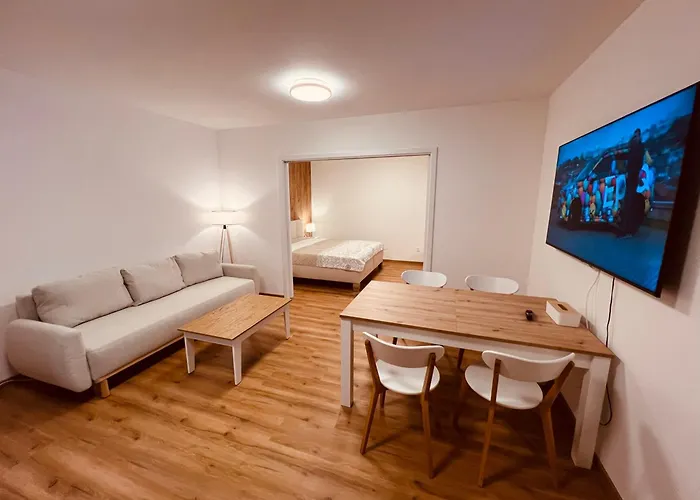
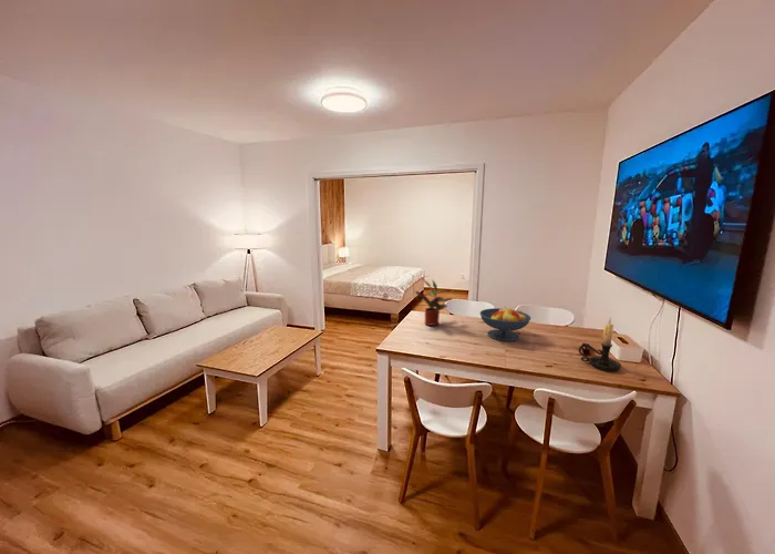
+ potted plant [414,277,454,327]
+ candle holder [578,316,622,372]
+ fruit bowl [478,307,531,342]
